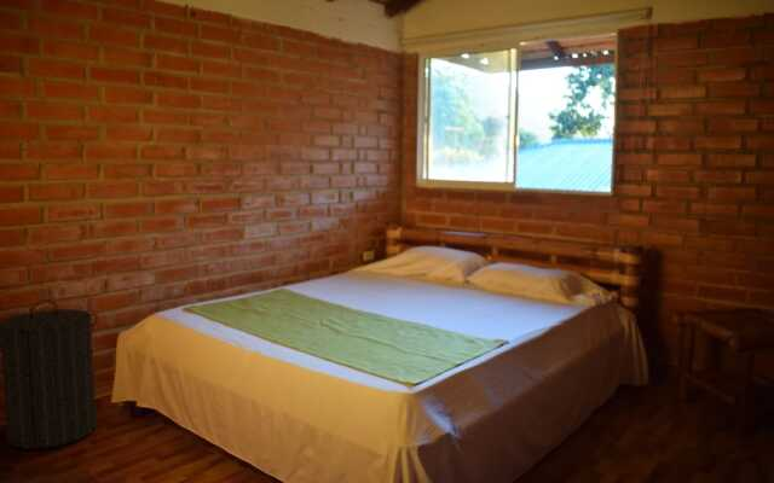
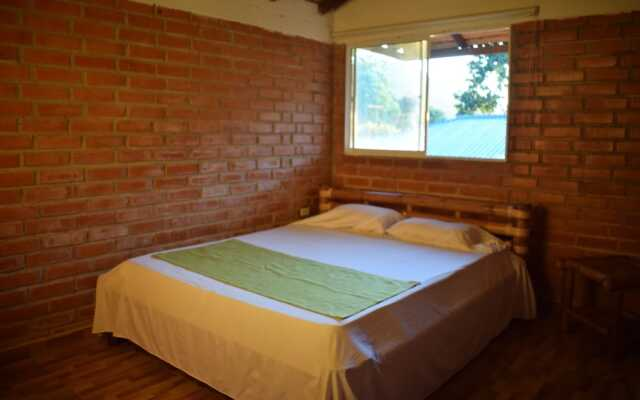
- laundry hamper [0,298,99,450]
